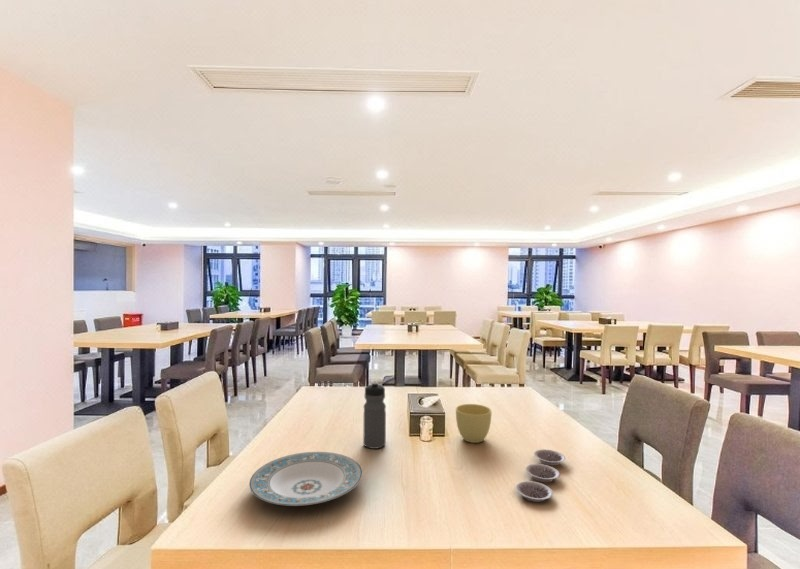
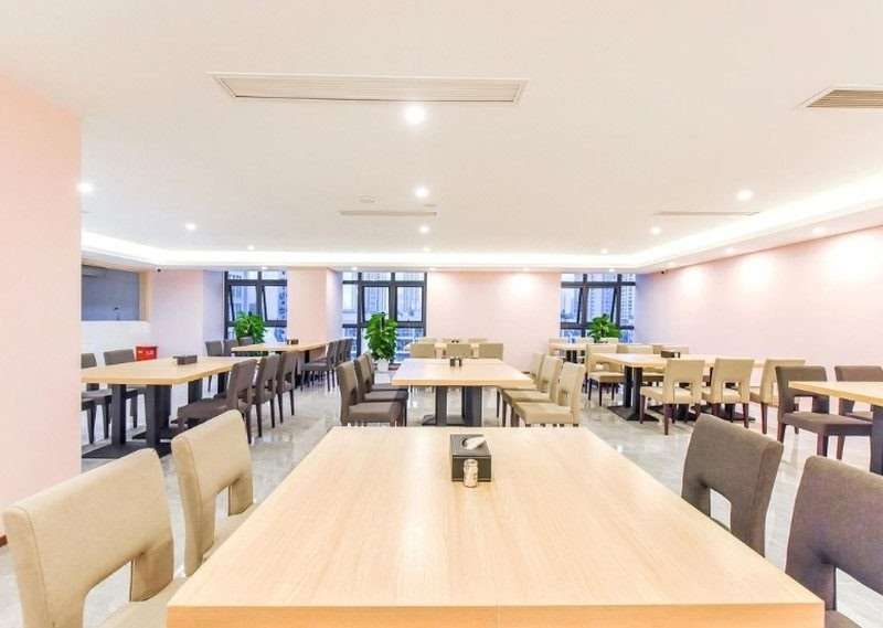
- plate [515,448,567,503]
- plate [248,451,363,507]
- water bottle [362,381,387,450]
- cup [455,403,493,444]
